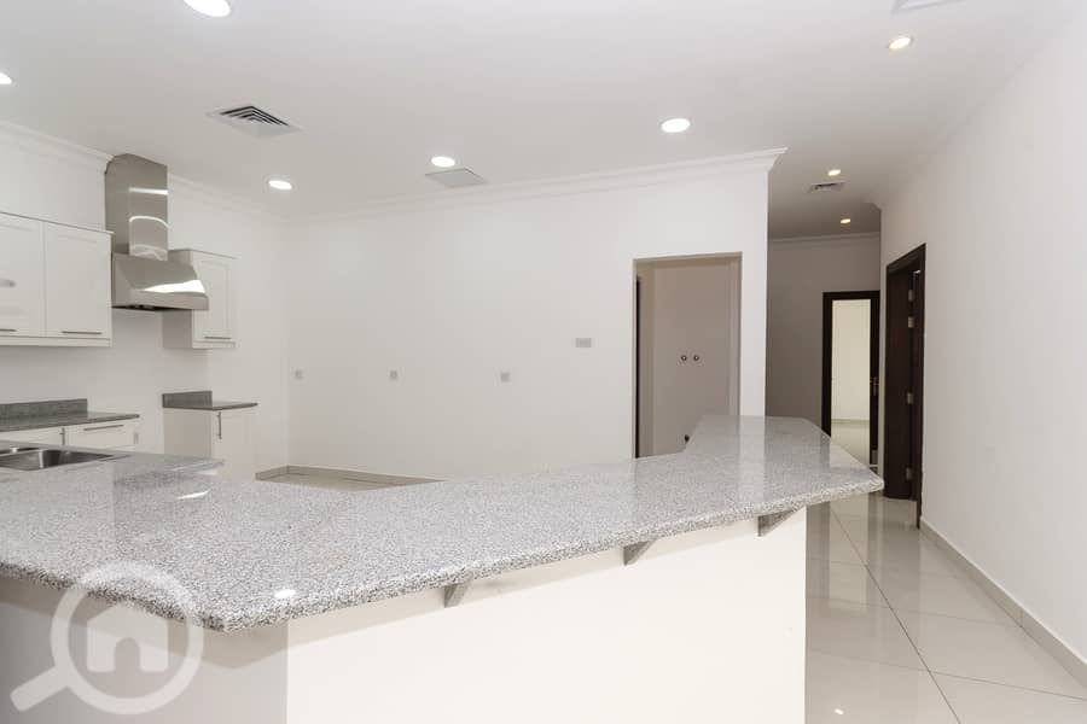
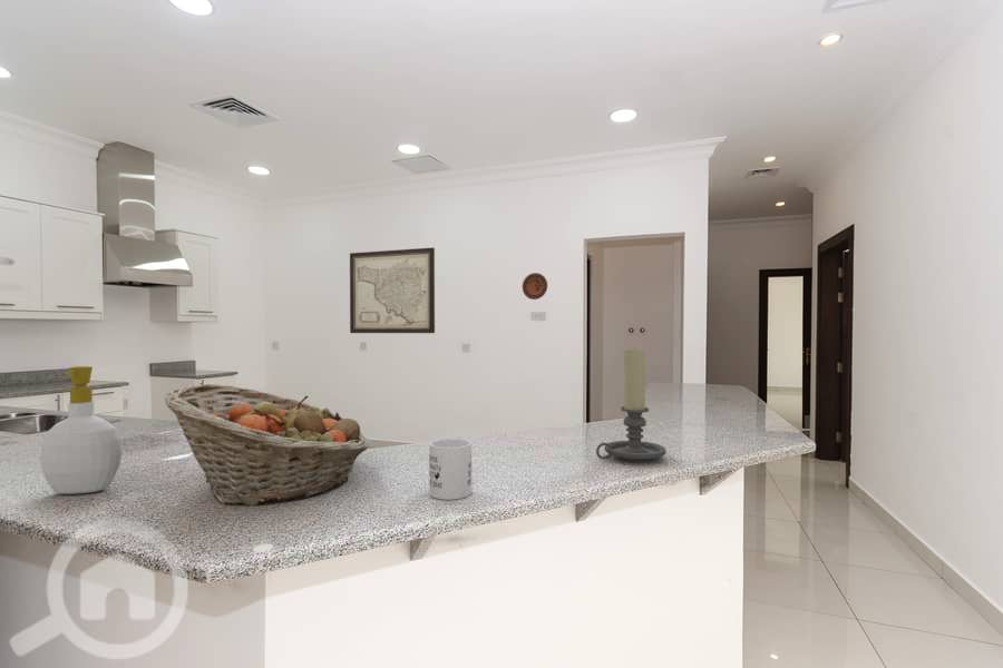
+ mug [428,438,473,501]
+ decorative plate [522,272,548,301]
+ fruit basket [164,383,370,507]
+ wall art [349,246,436,334]
+ soap bottle [39,365,123,495]
+ candle holder [595,345,668,463]
